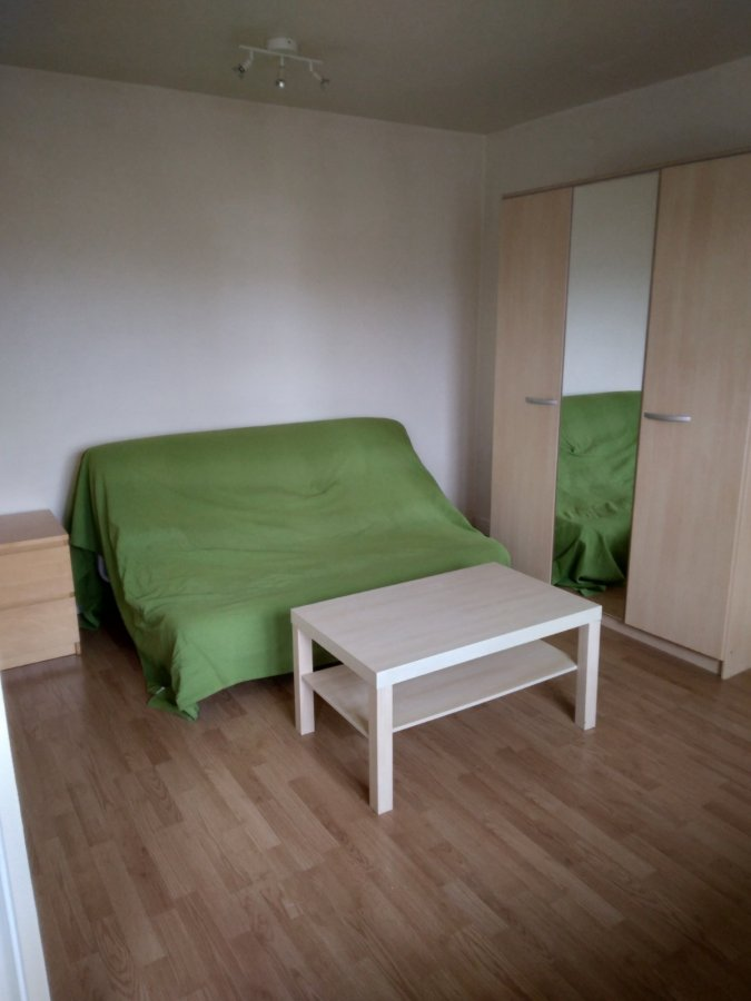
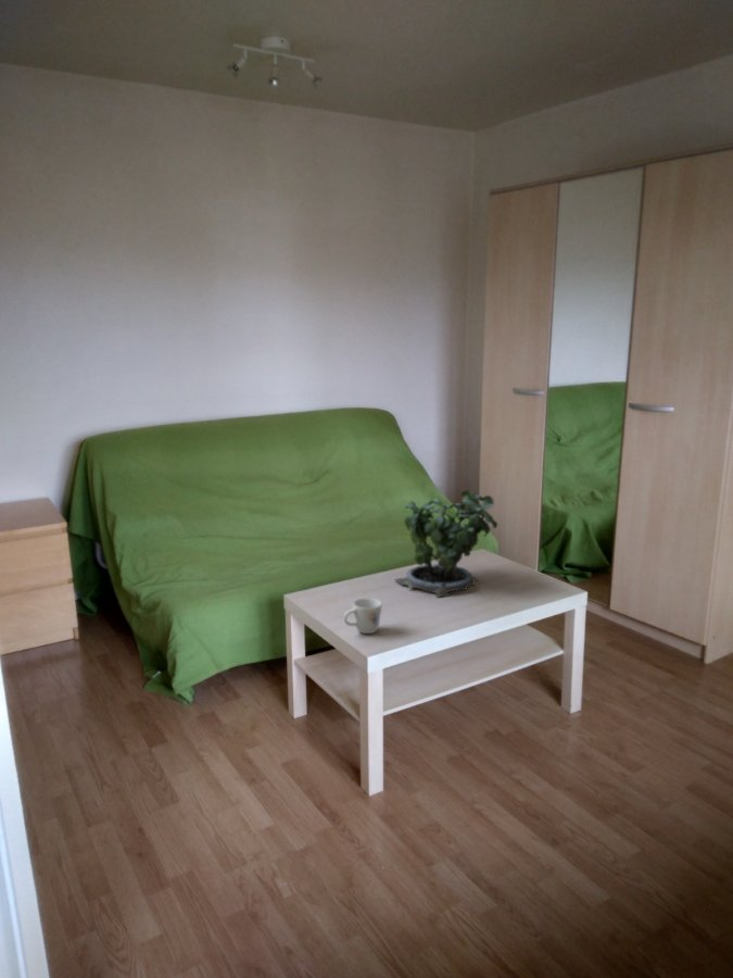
+ mug [342,597,383,635]
+ potted plant [393,486,498,599]
